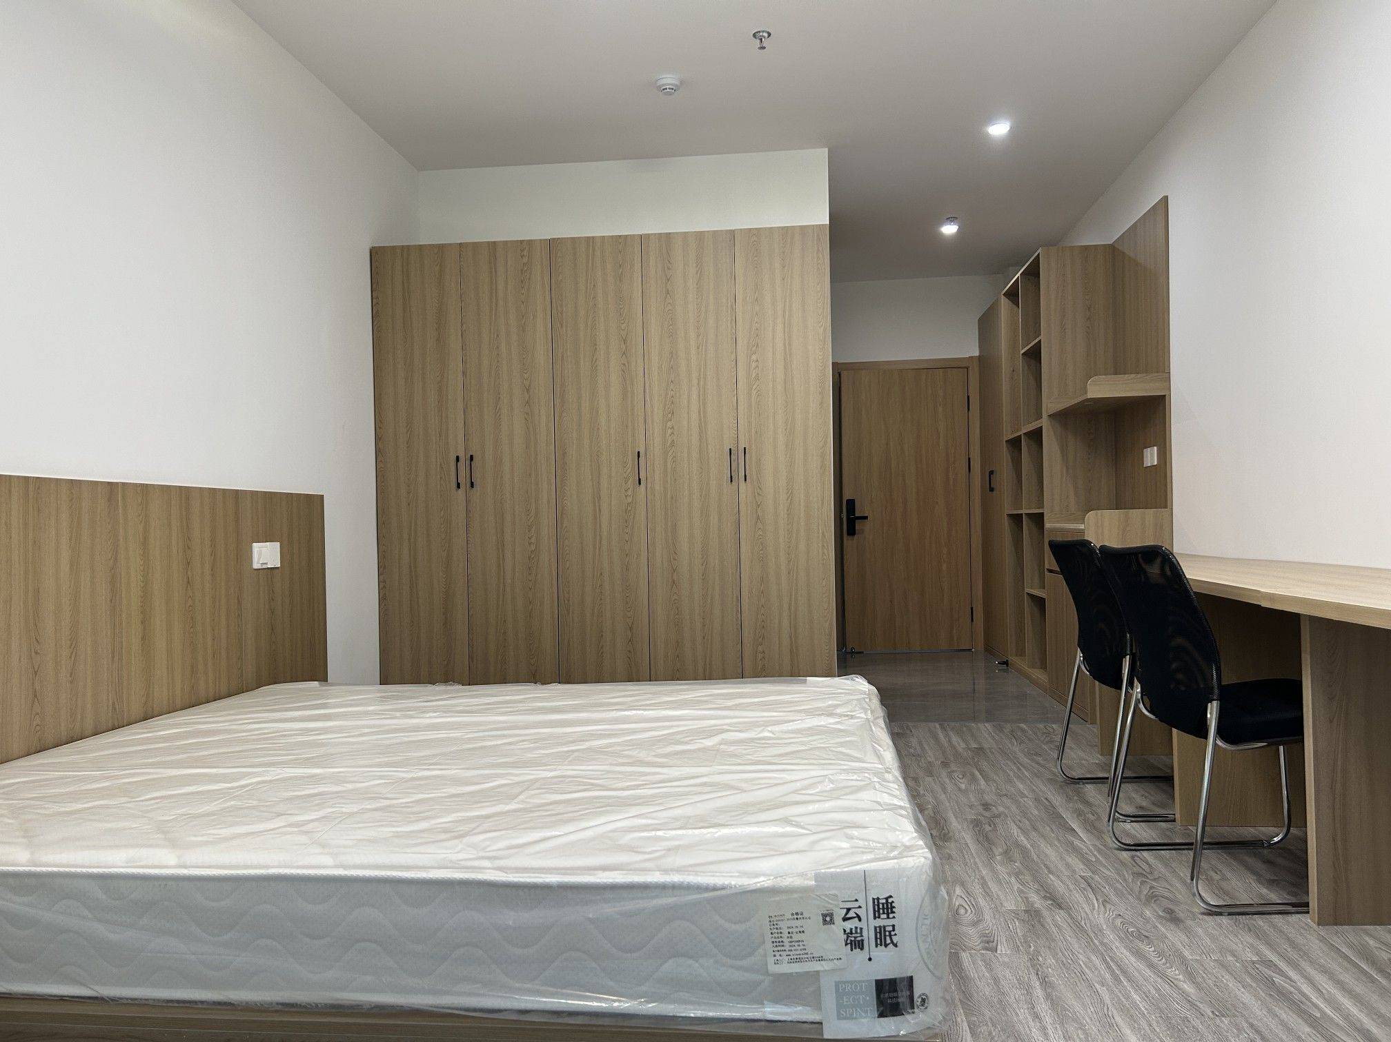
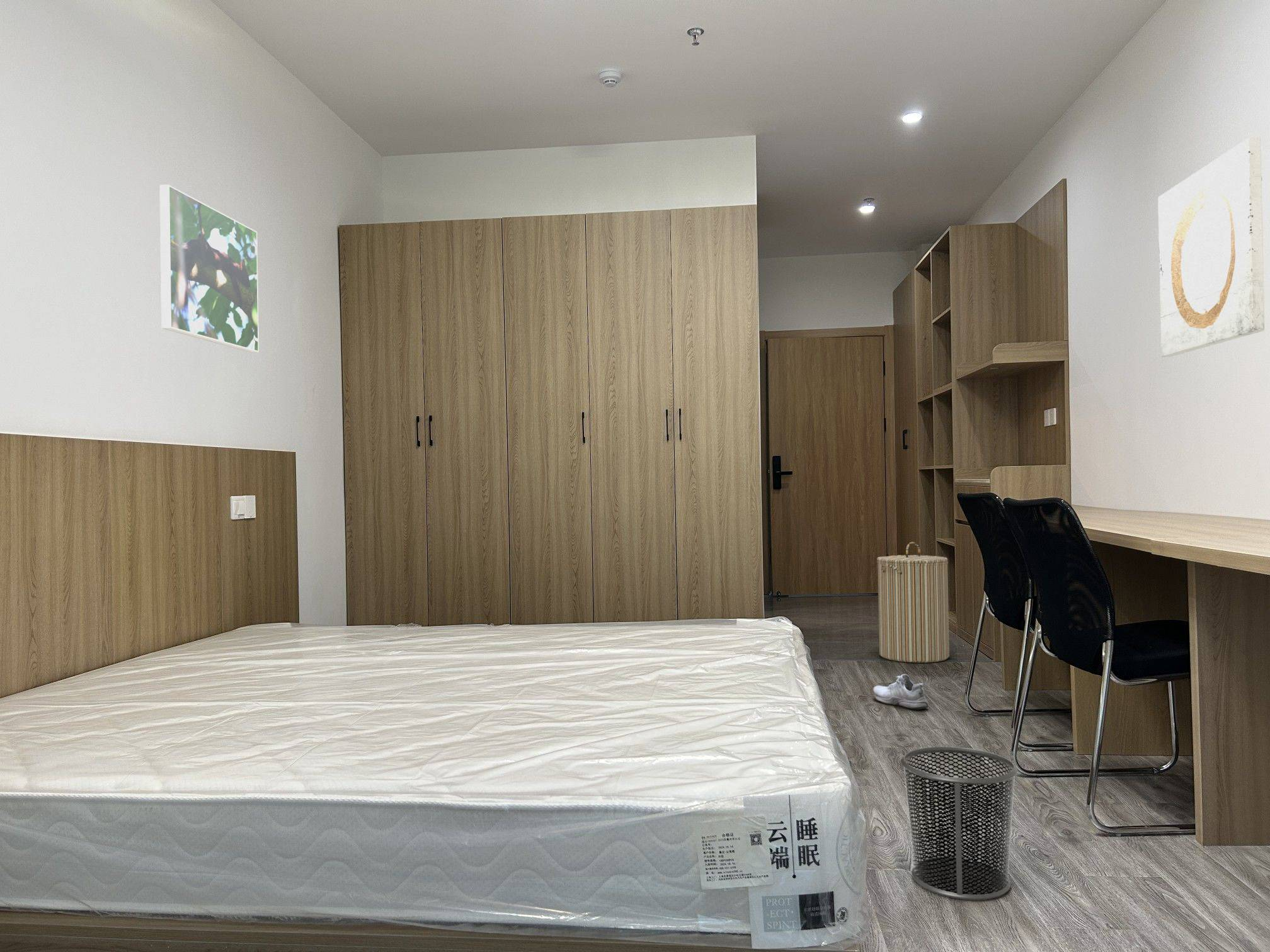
+ waste bin [900,746,1018,900]
+ laundry hamper [876,541,950,663]
+ wall art [1157,137,1265,358]
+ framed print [159,184,260,353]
+ shoe [872,674,929,710]
